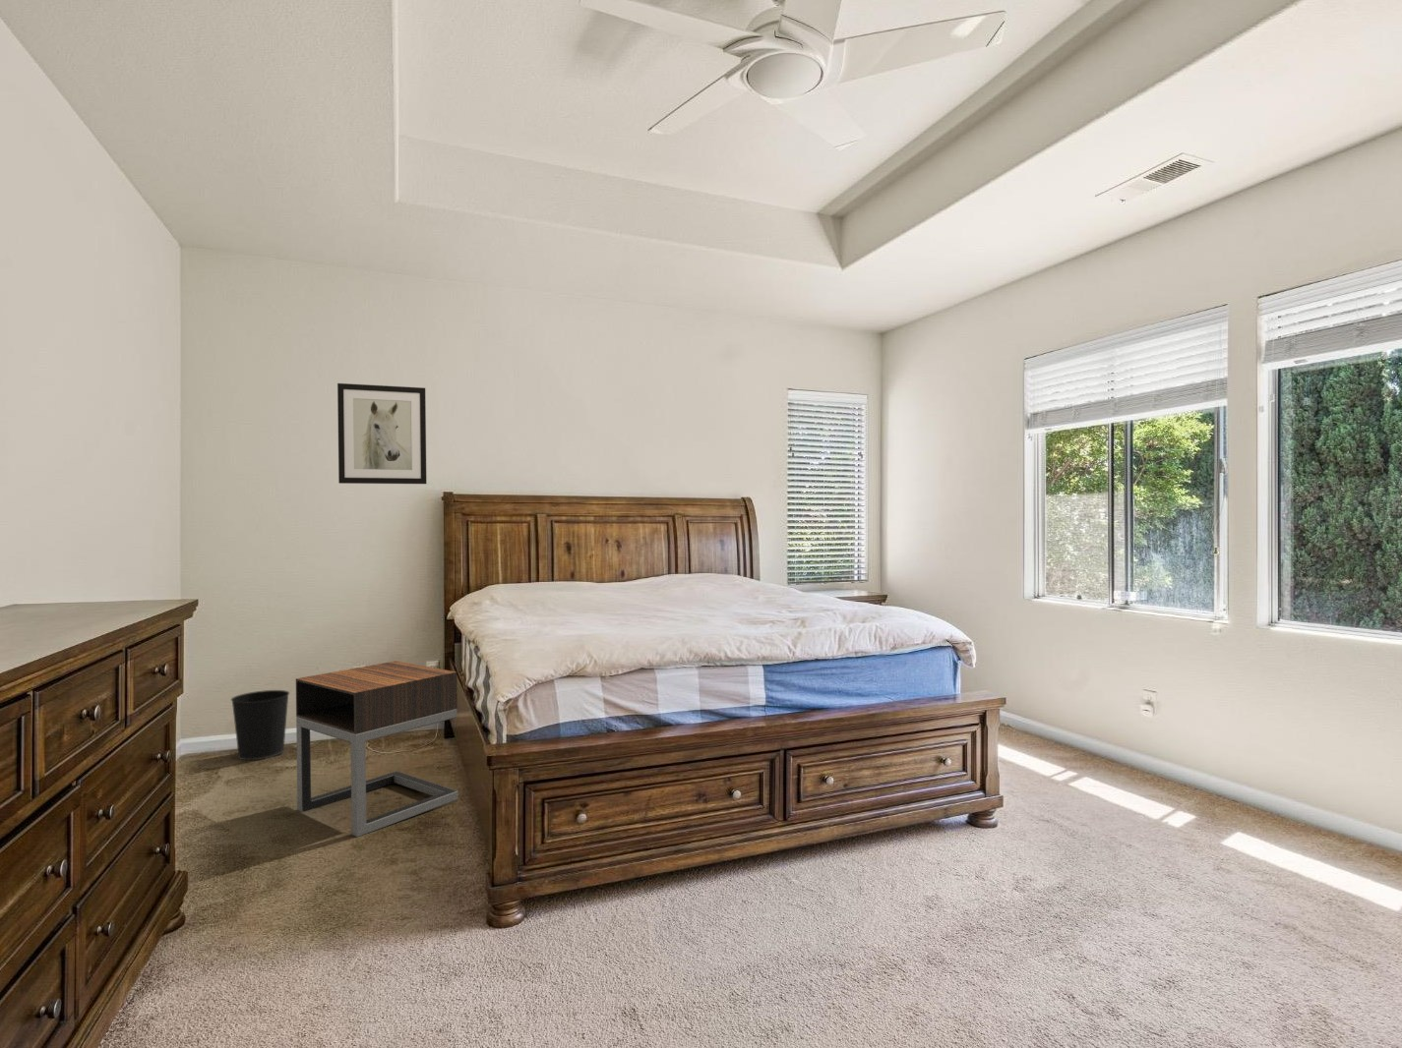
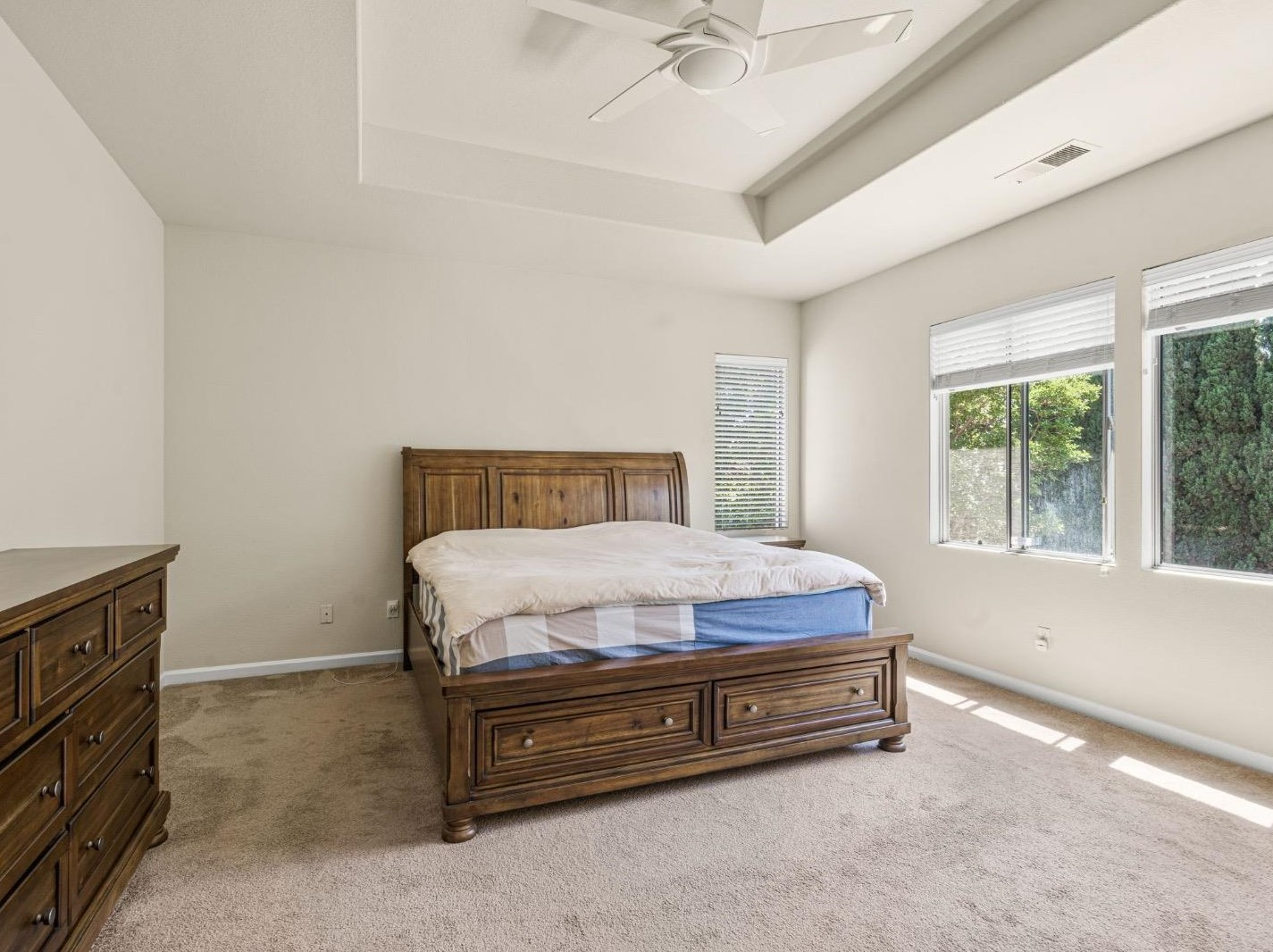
- wall art [337,382,427,484]
- wastebasket [230,689,291,761]
- nightstand [295,659,458,839]
